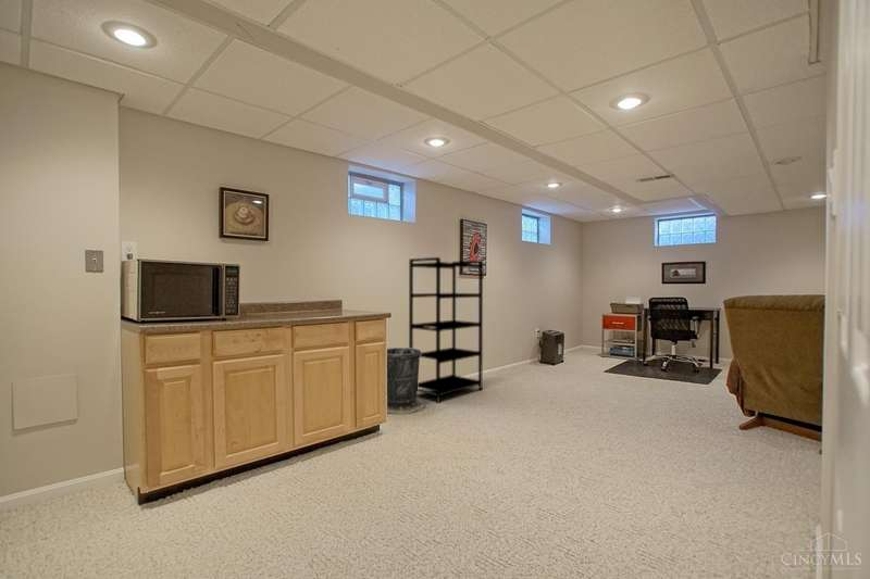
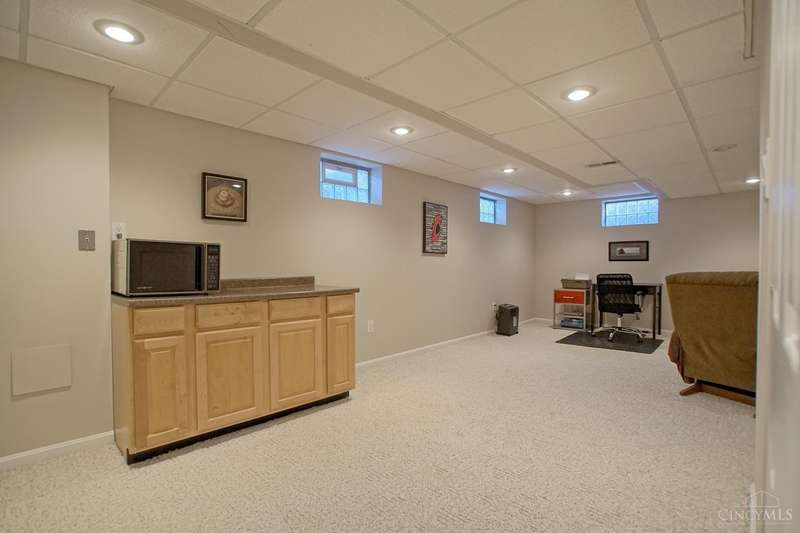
- shelving unit [408,256,484,404]
- trash can [386,347,426,415]
